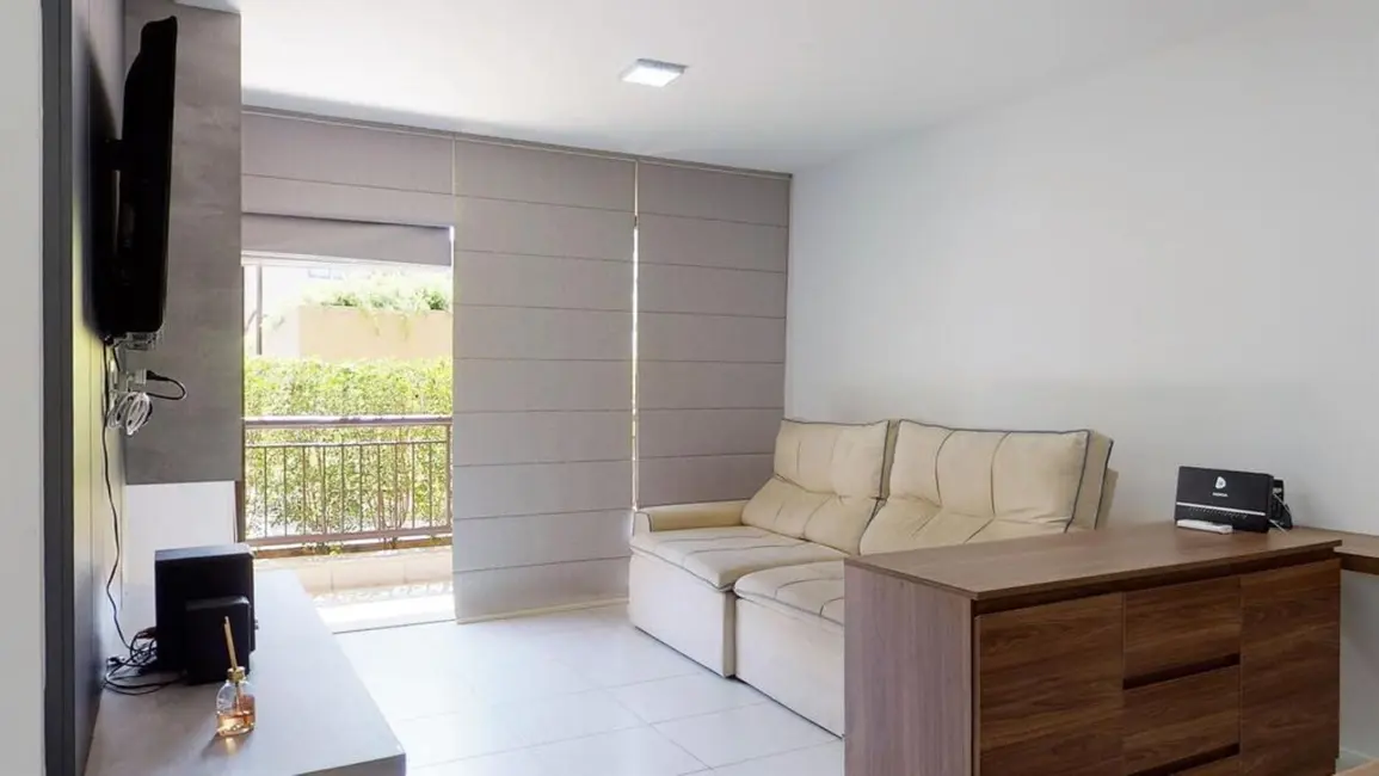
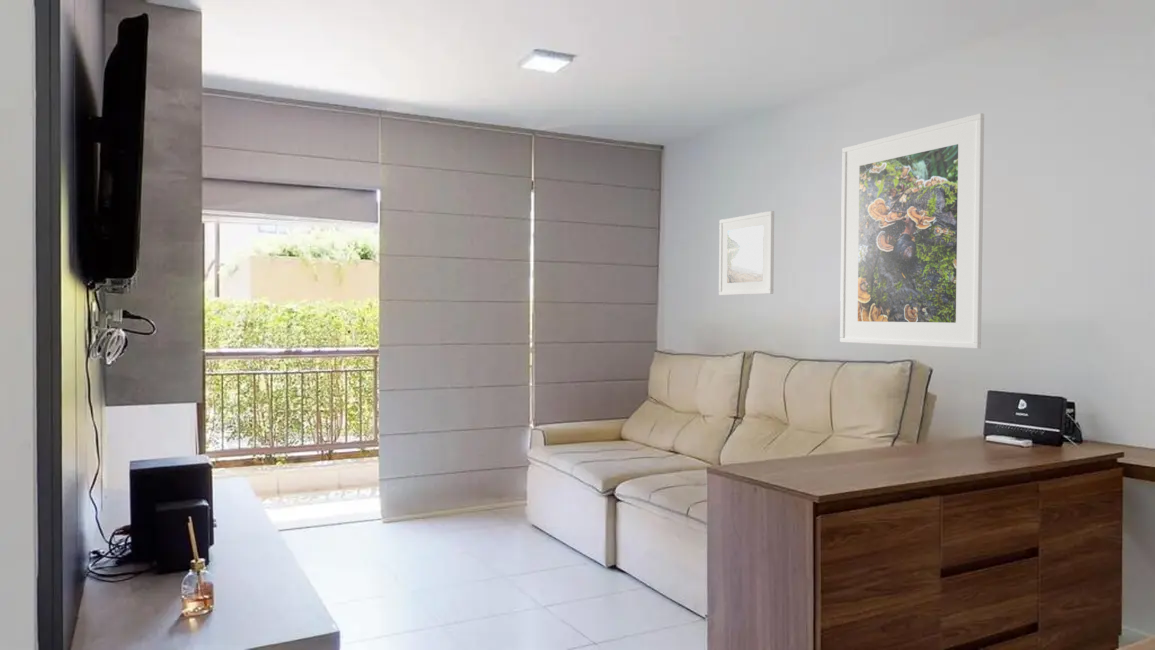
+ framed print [839,112,985,350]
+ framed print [718,210,775,296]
